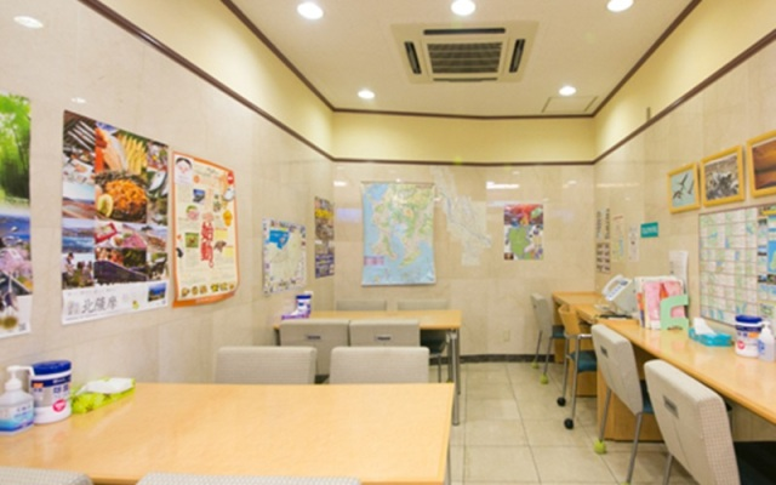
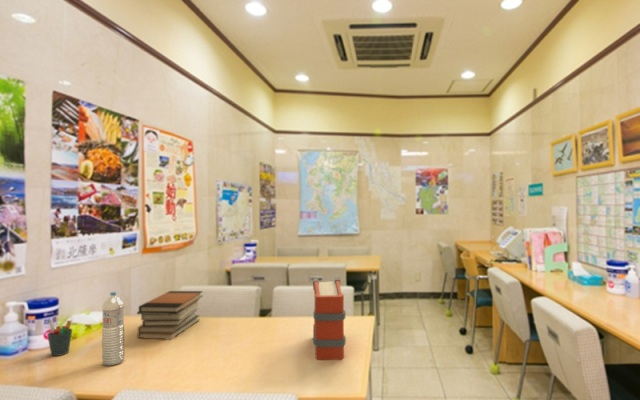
+ book [312,276,347,361]
+ pen holder [46,319,74,357]
+ water bottle [101,291,125,367]
+ book stack [136,290,204,341]
